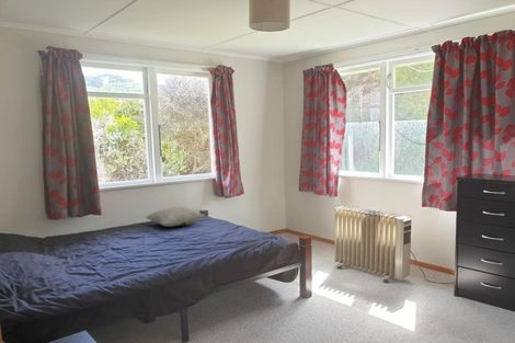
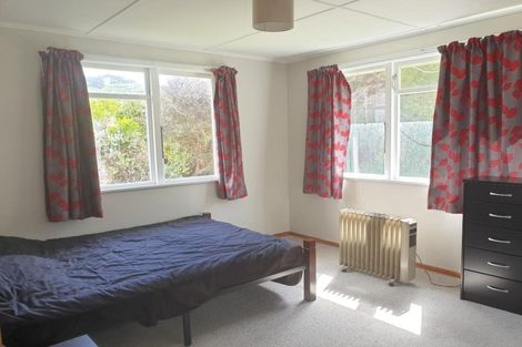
- pillow [145,206,205,228]
